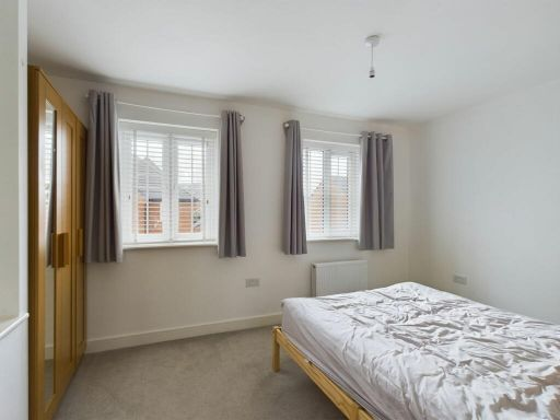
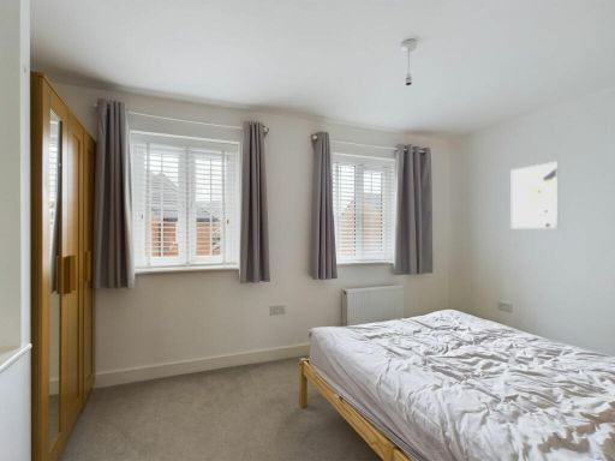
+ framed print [510,161,560,229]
